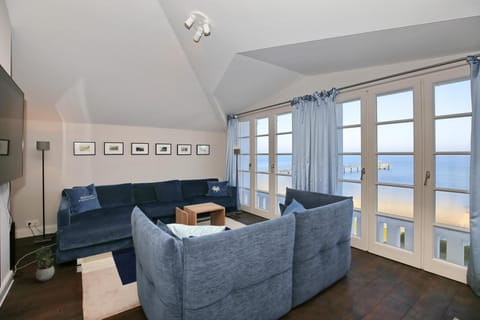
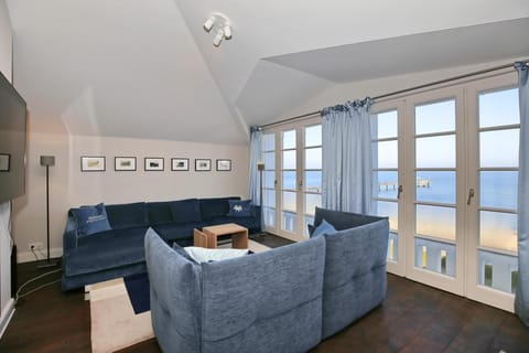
- potted plant [35,245,55,282]
